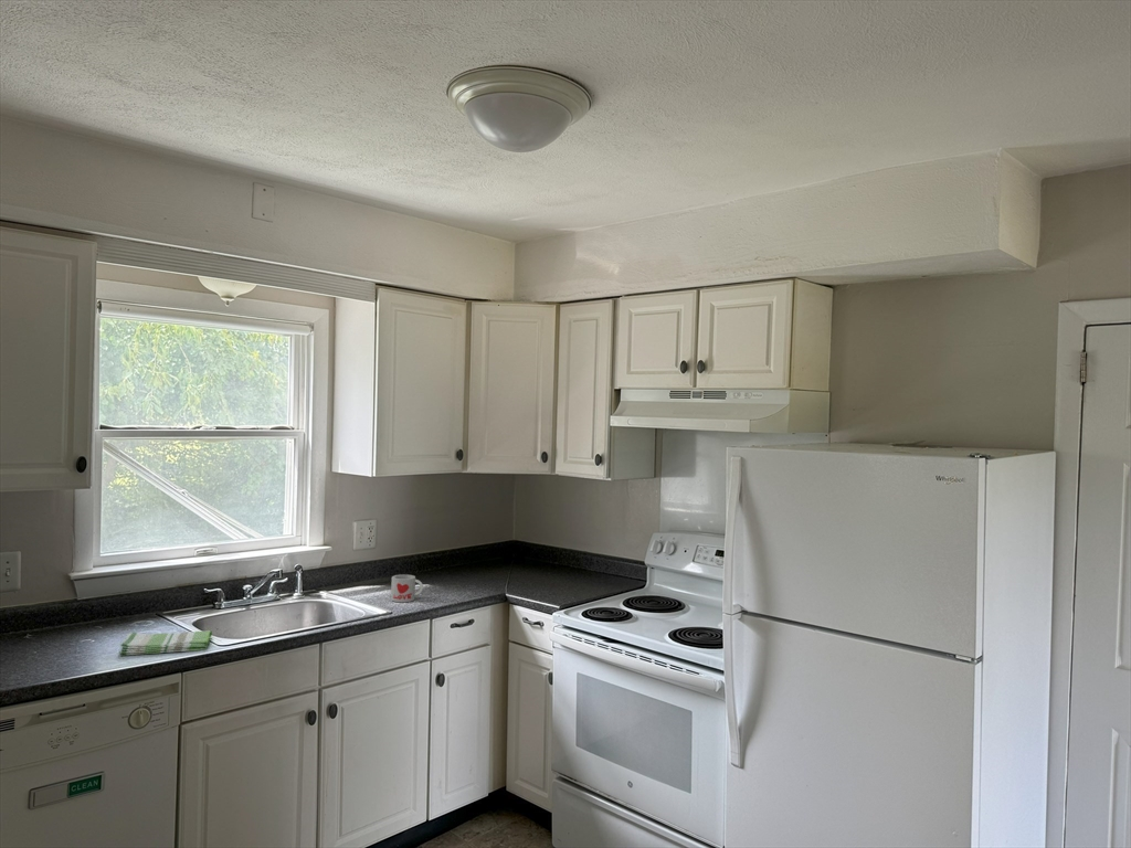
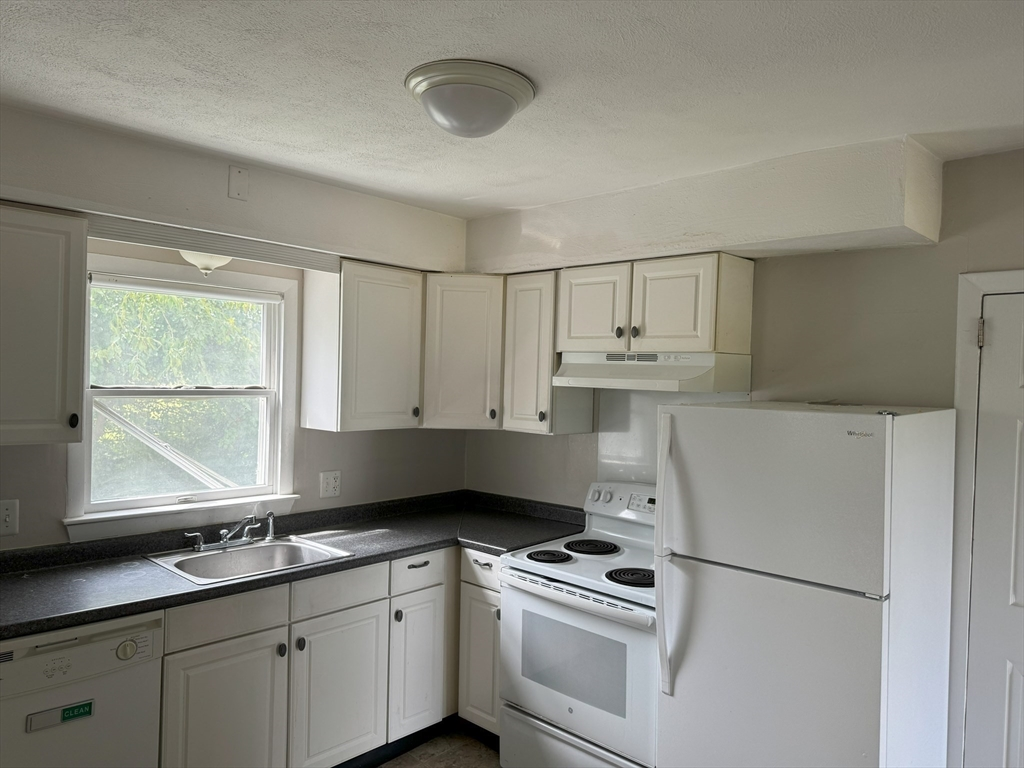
- mug [390,574,424,603]
- dish towel [118,629,213,657]
